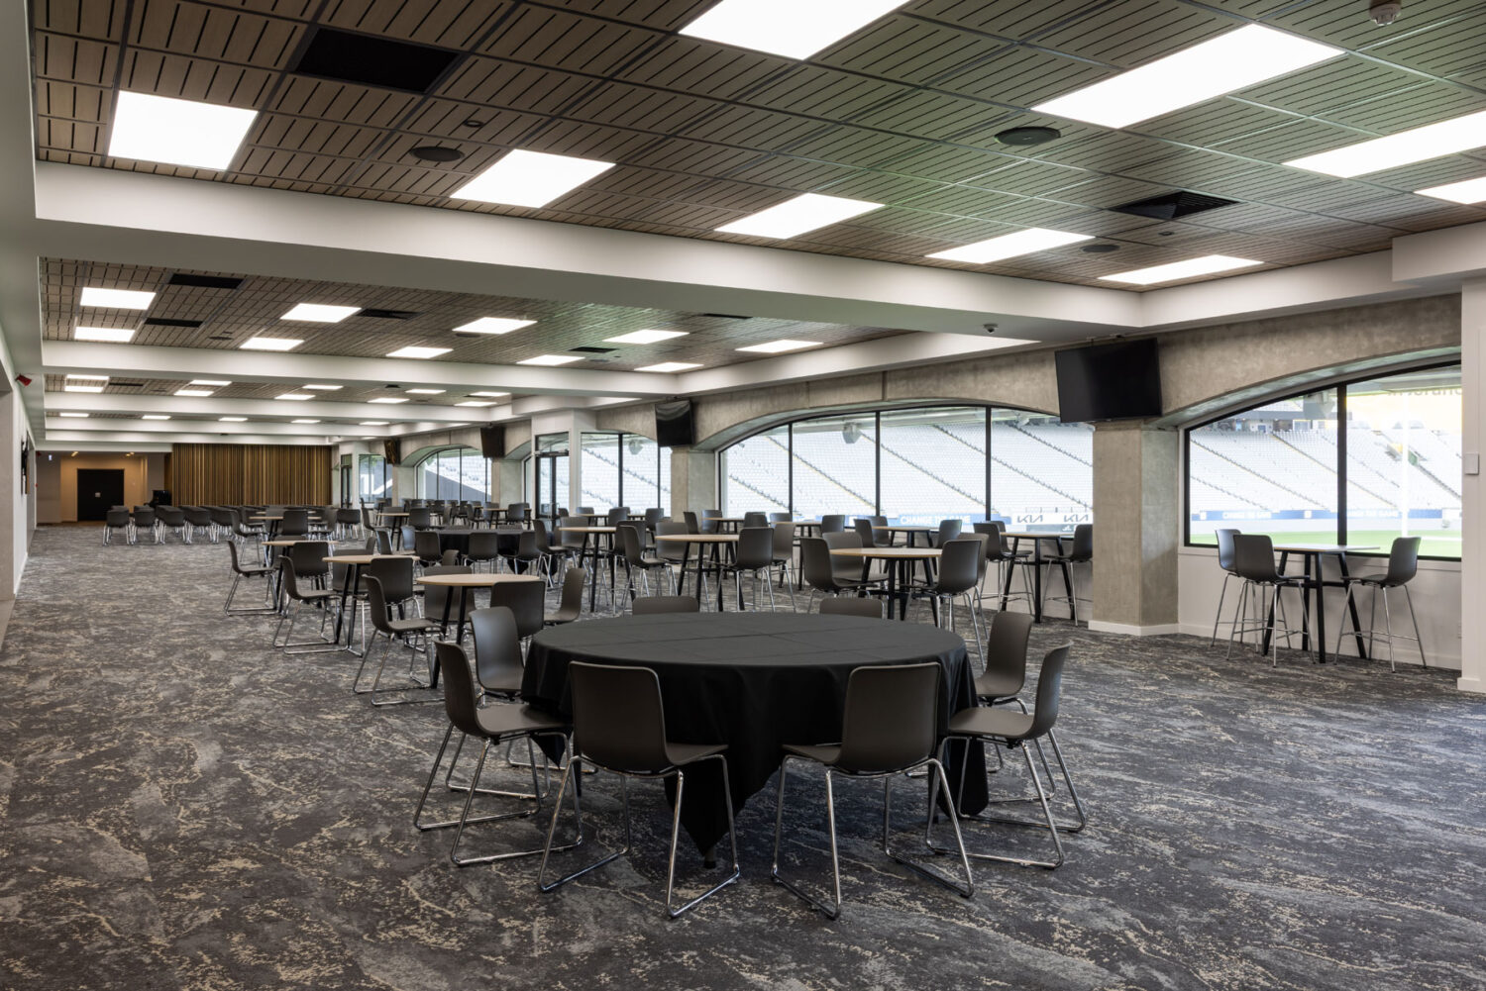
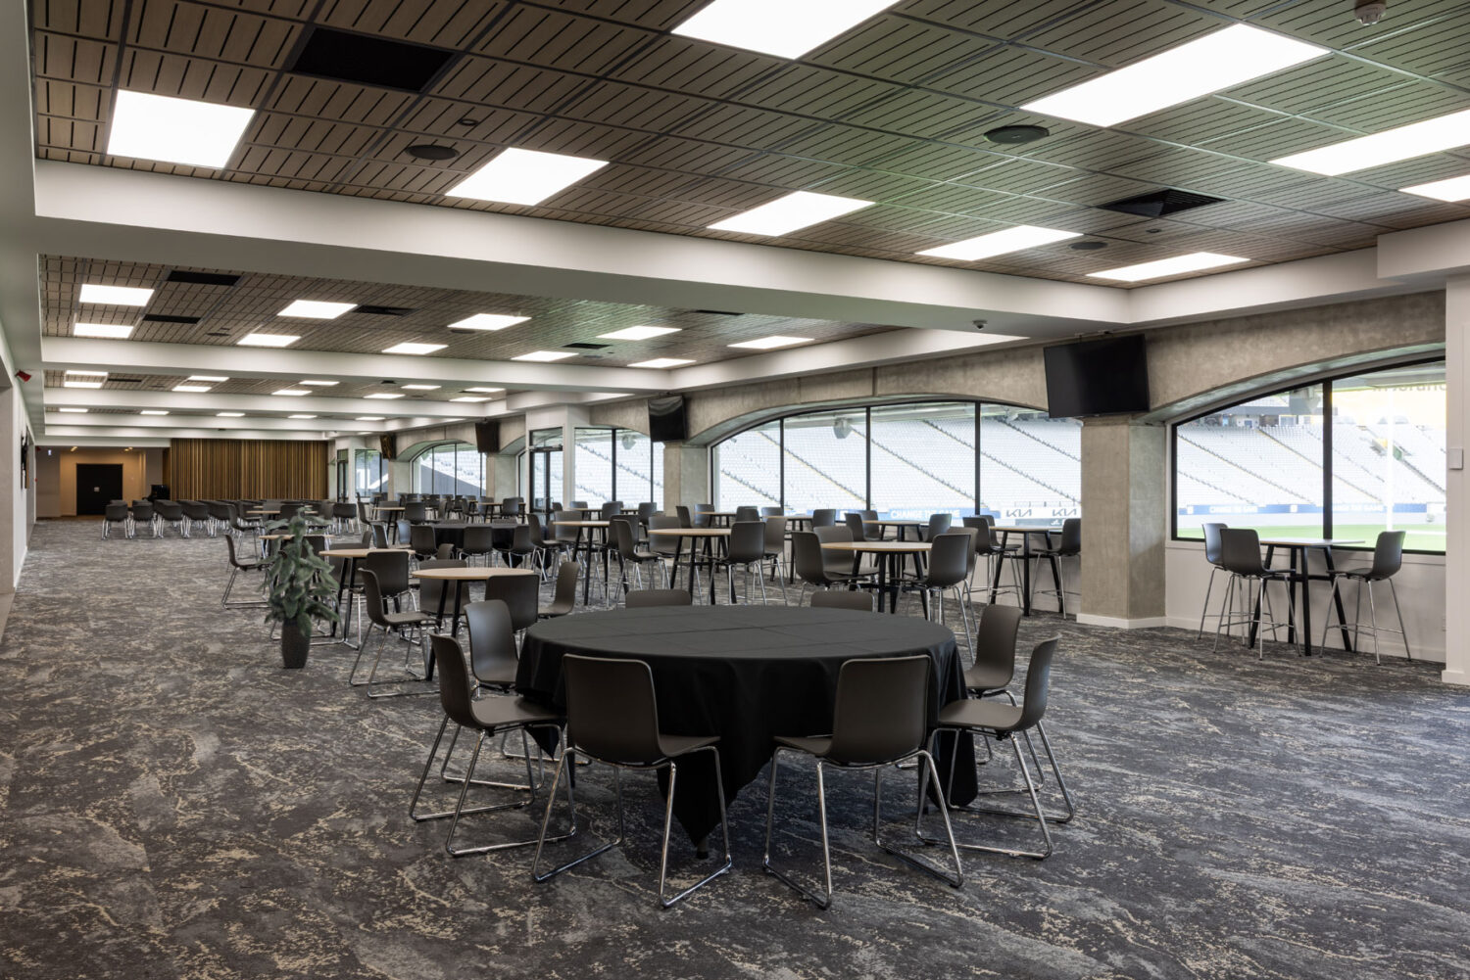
+ indoor plant [254,506,342,668]
